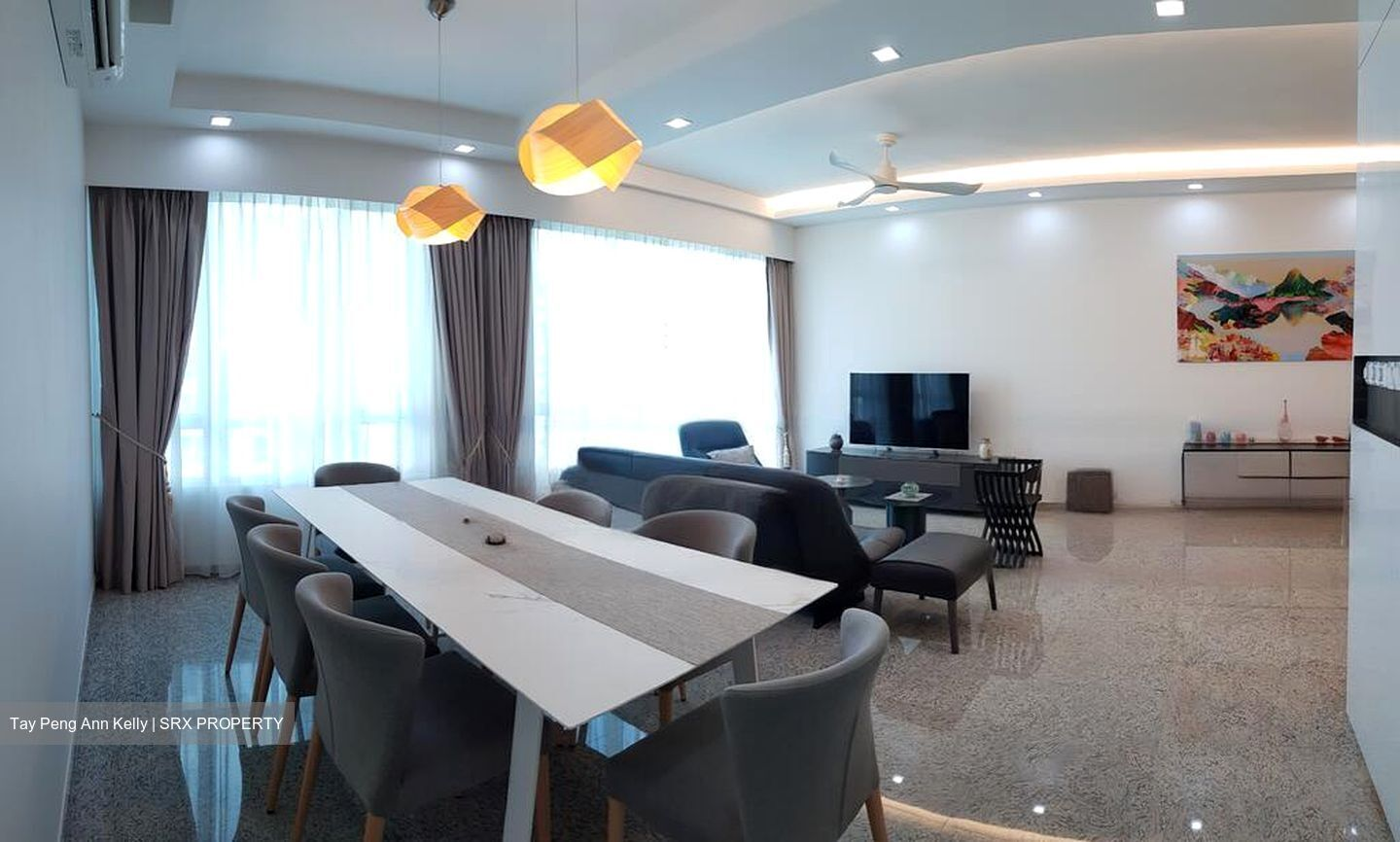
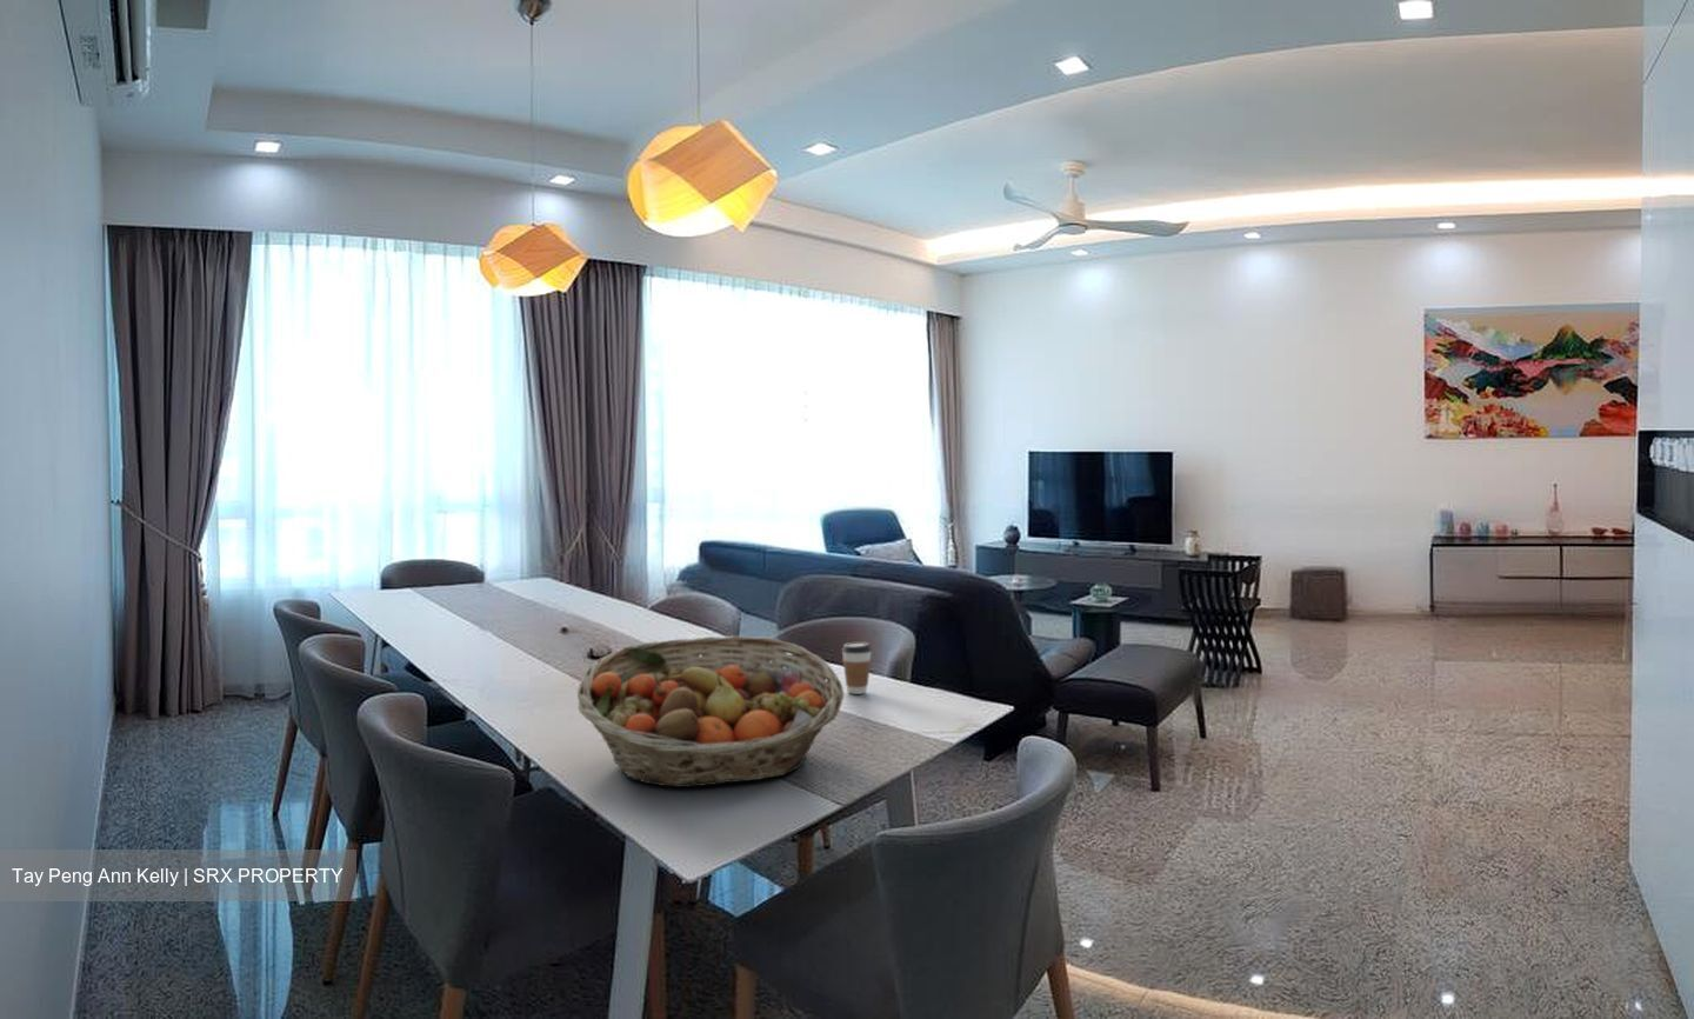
+ coffee cup [841,641,872,696]
+ fruit basket [576,635,845,788]
